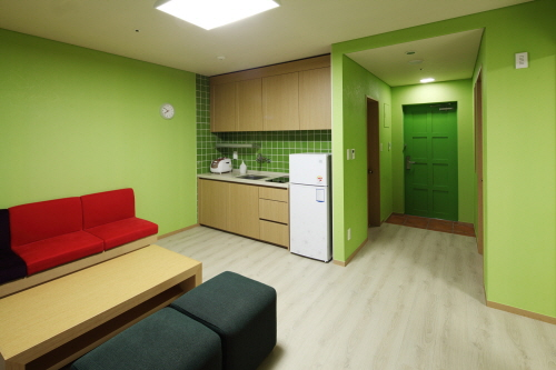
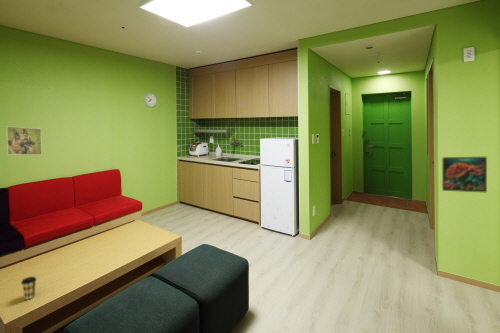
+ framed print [441,156,488,193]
+ coffee cup [20,276,38,300]
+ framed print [5,125,43,156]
